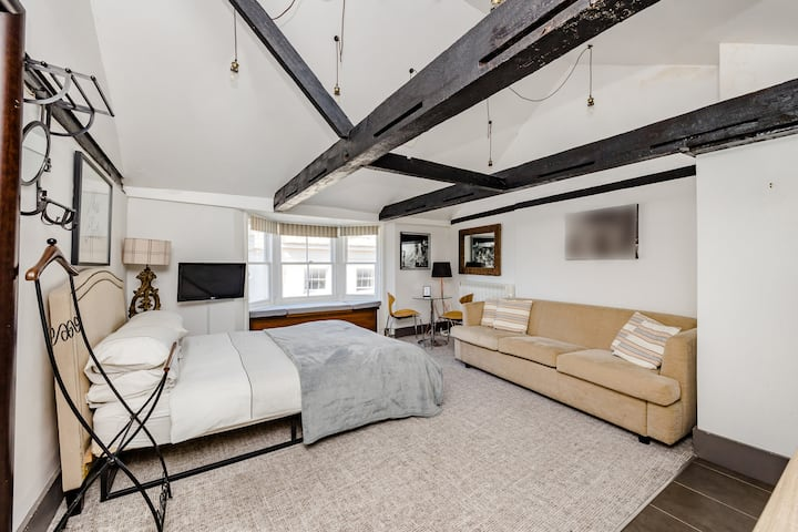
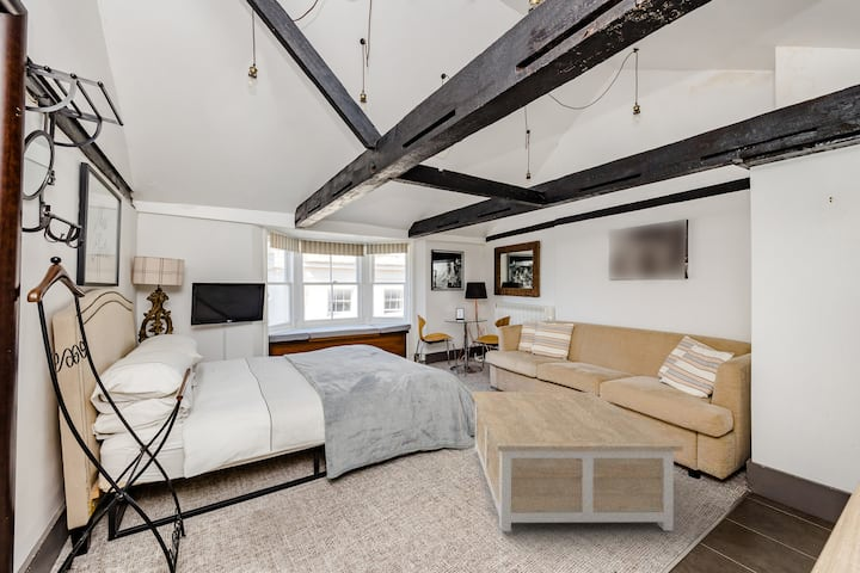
+ coffee table [471,390,684,532]
